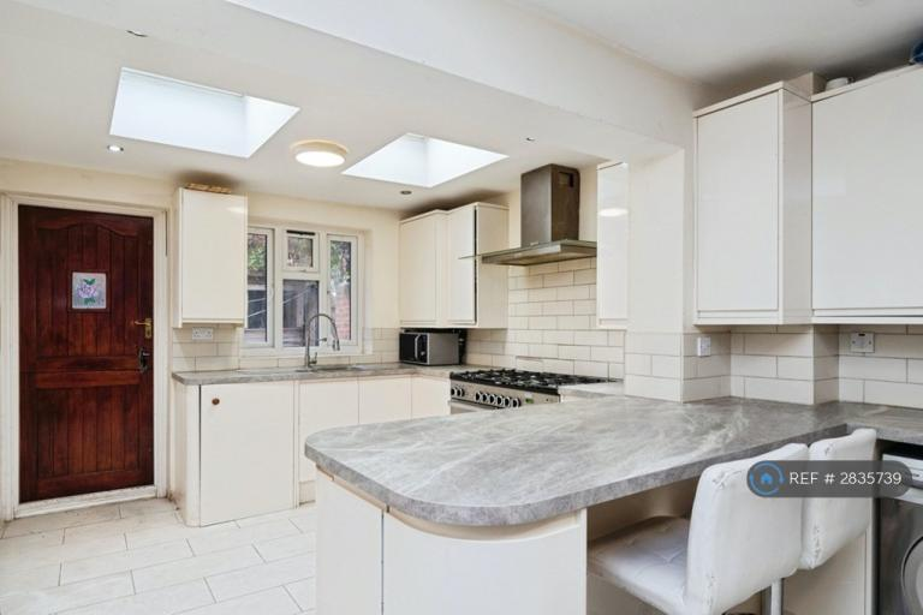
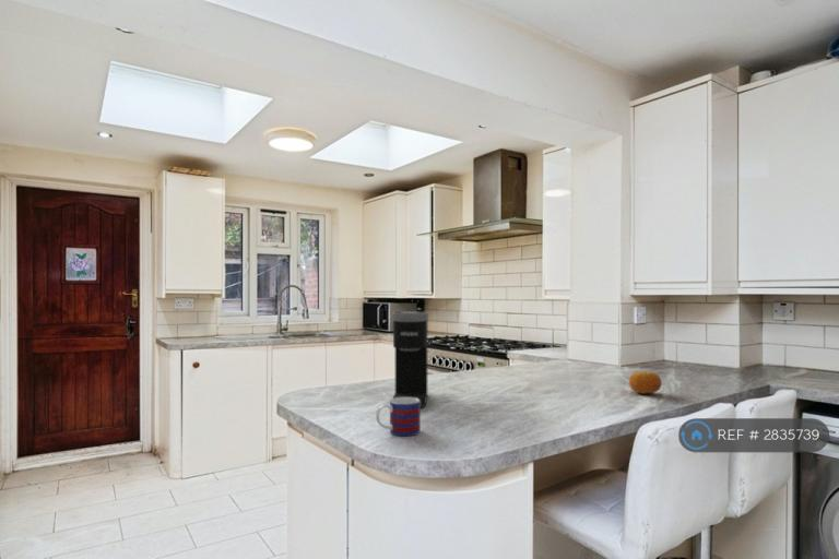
+ fruit [628,370,663,395]
+ mug [375,397,422,437]
+ coffee maker [391,310,429,409]
